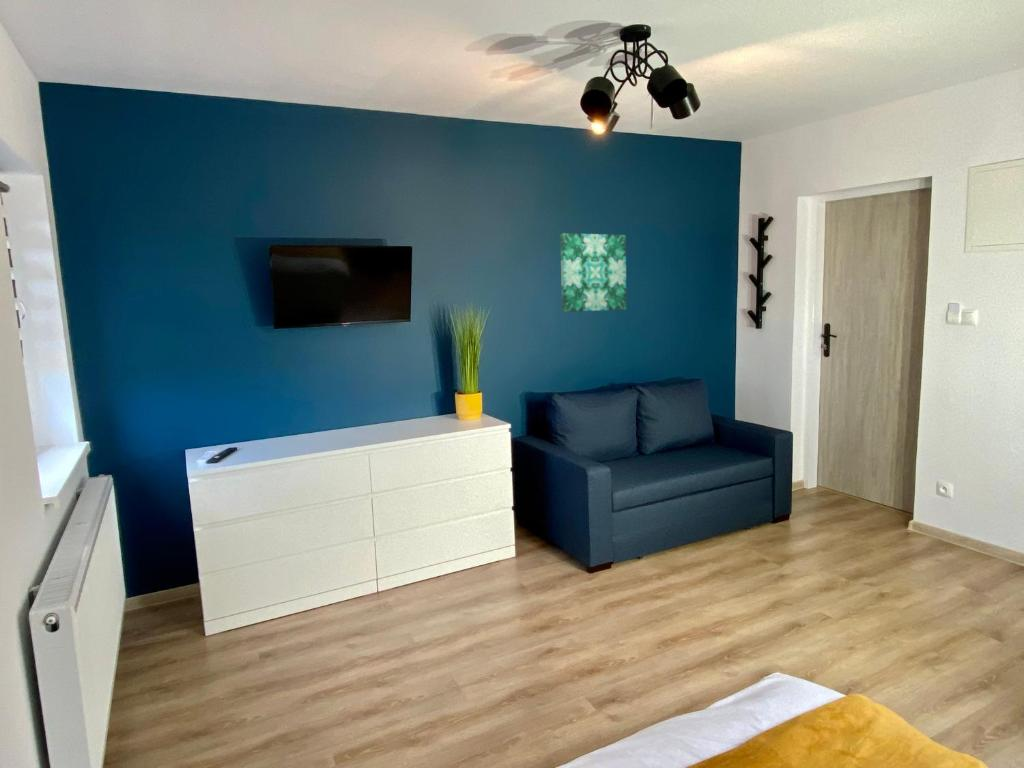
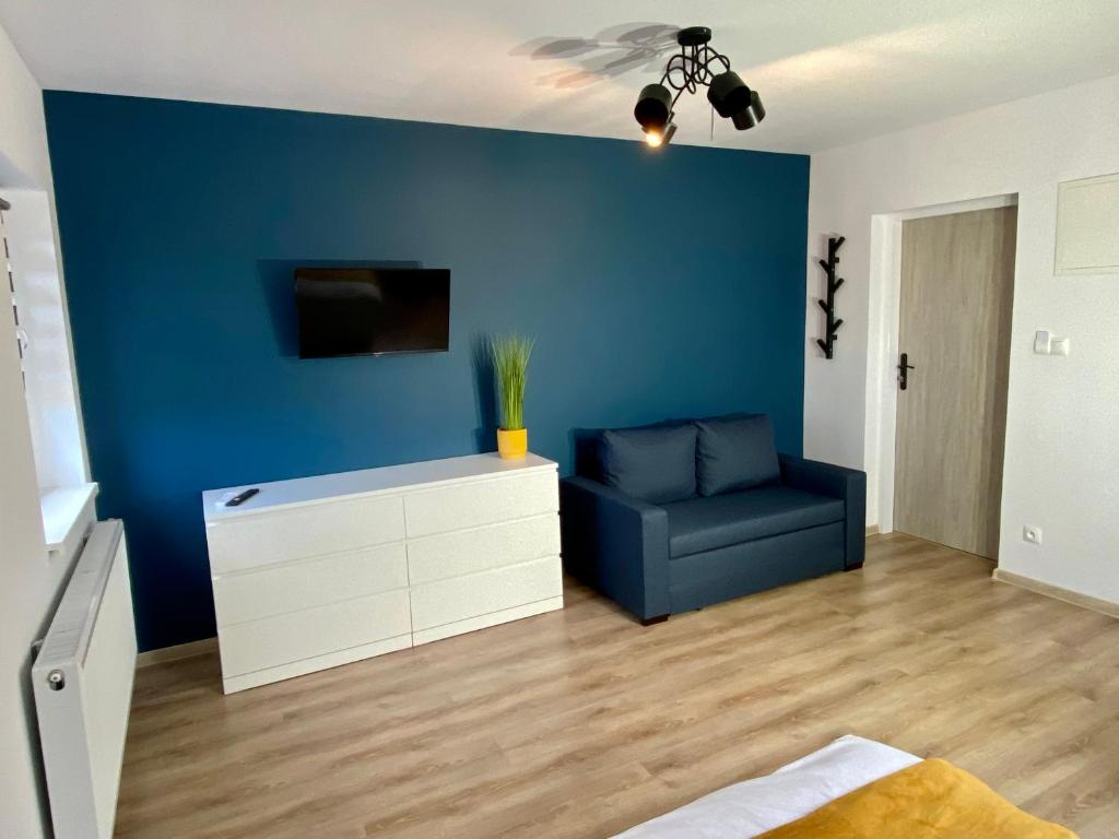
- wall art [559,232,627,313]
